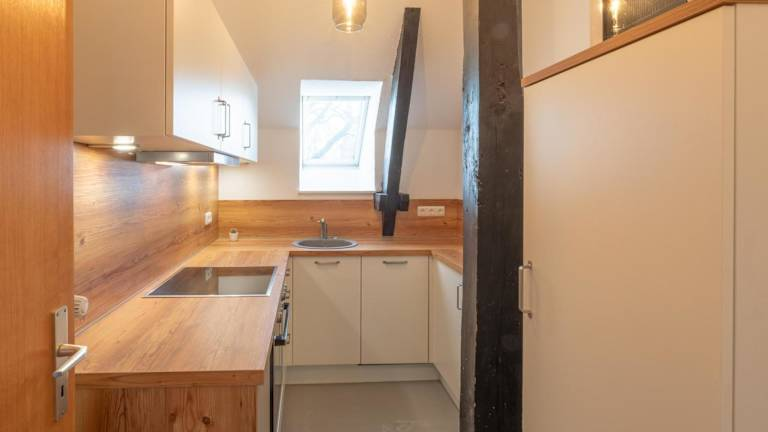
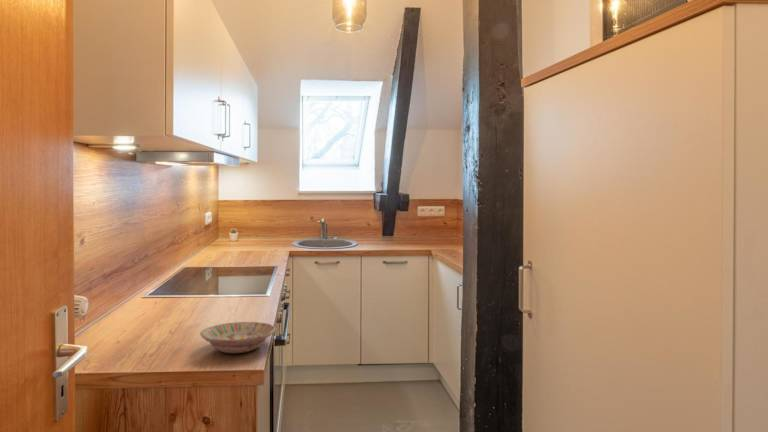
+ bowl [199,321,277,354]
